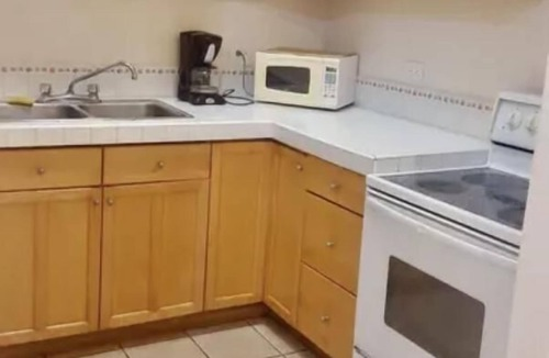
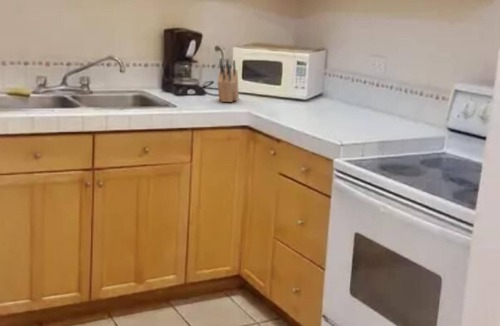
+ knife block [217,57,240,103]
